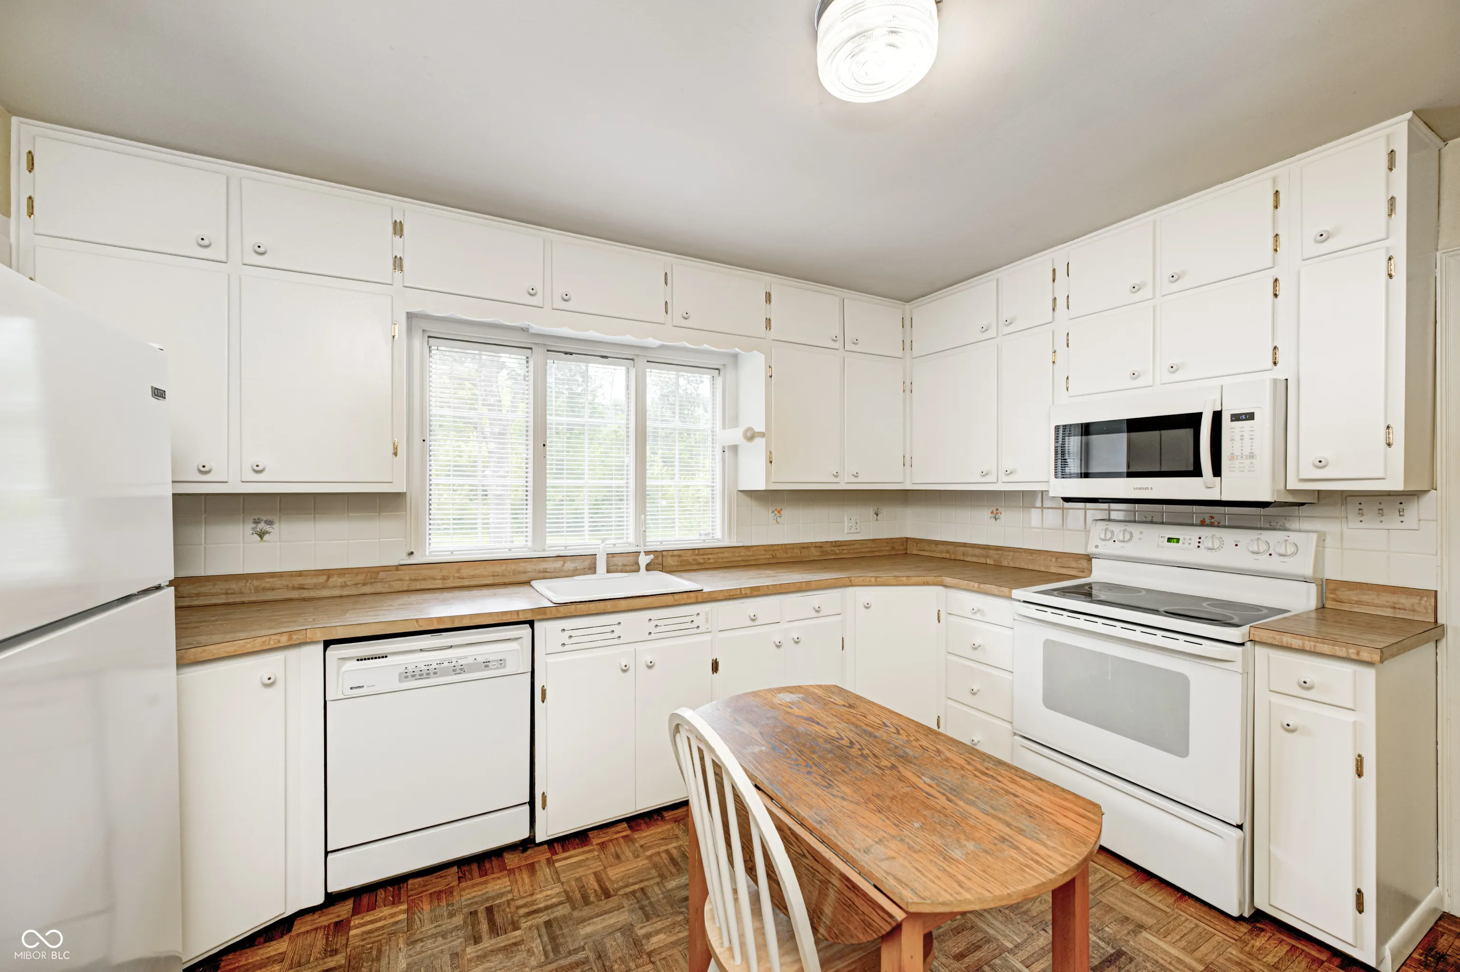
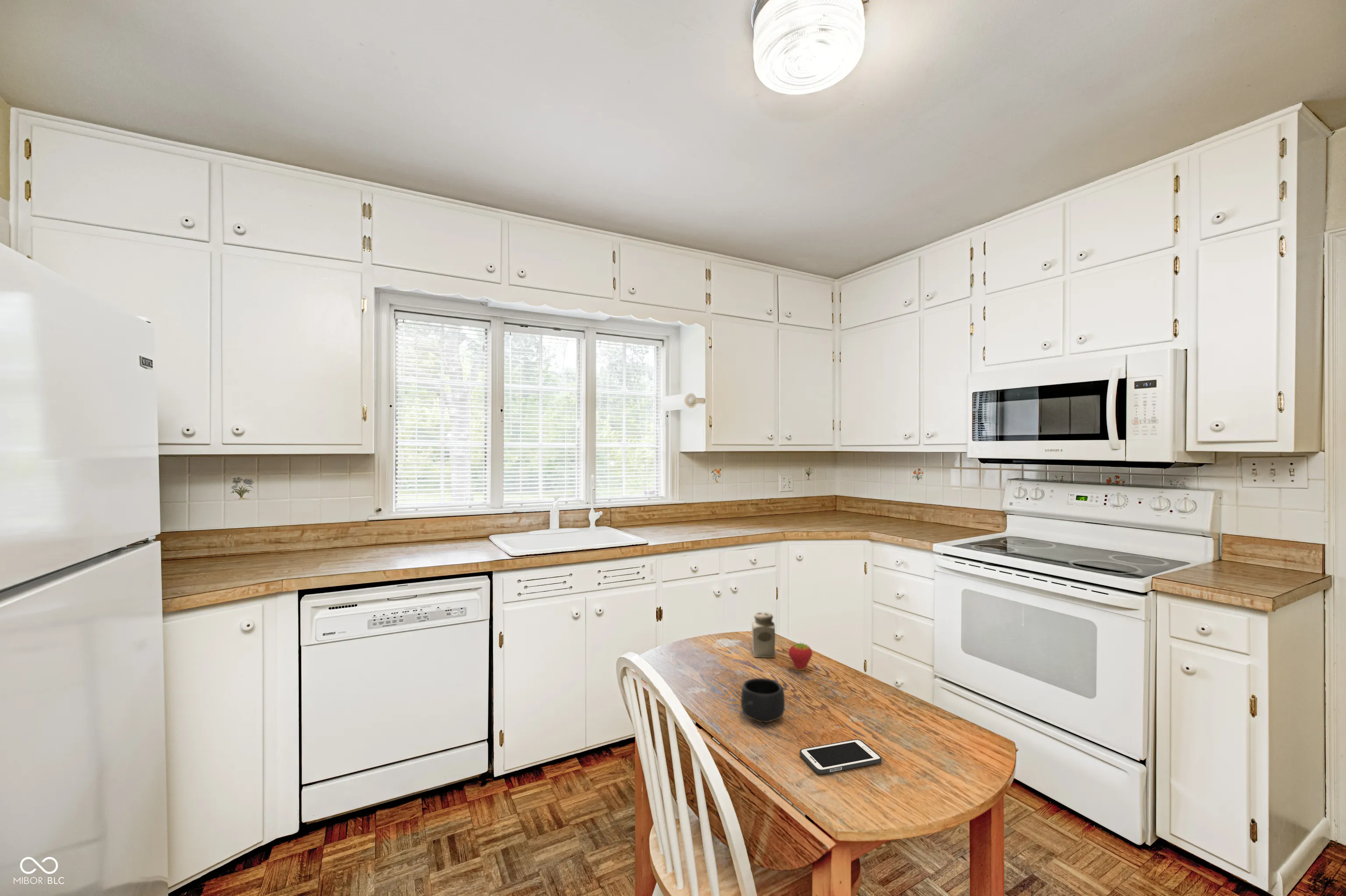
+ salt shaker [751,612,776,658]
+ mug [740,678,785,723]
+ cell phone [799,739,882,774]
+ fruit [788,642,813,671]
